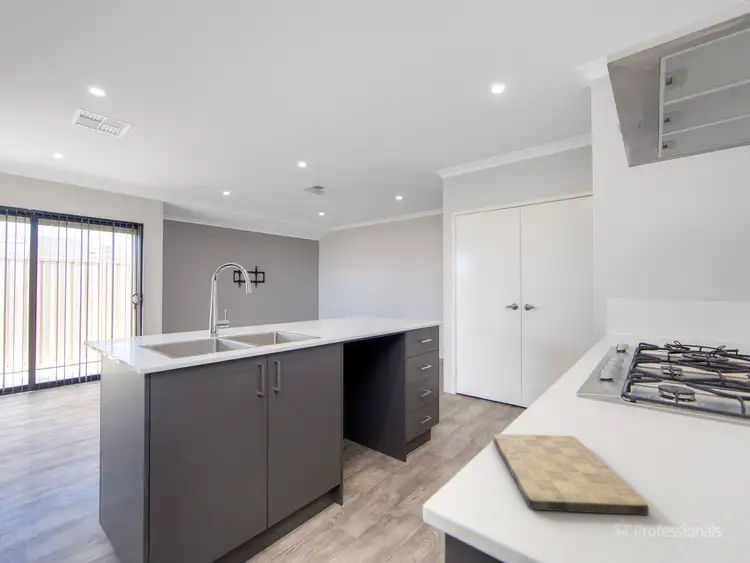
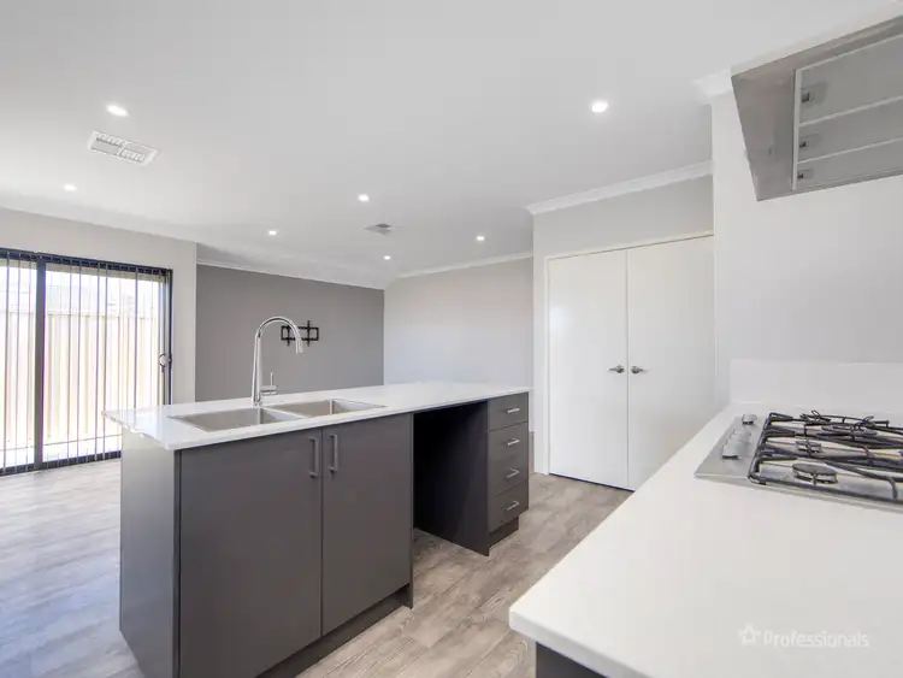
- cutting board [493,433,650,516]
